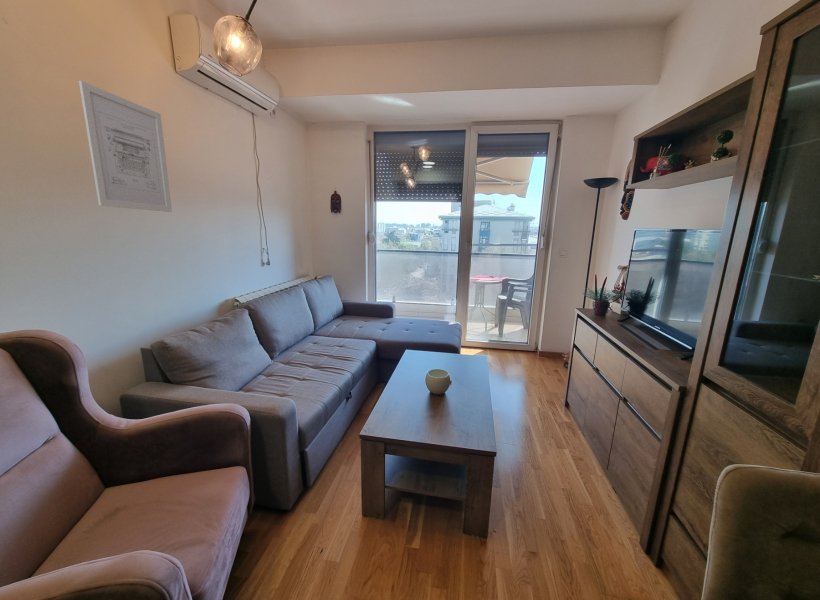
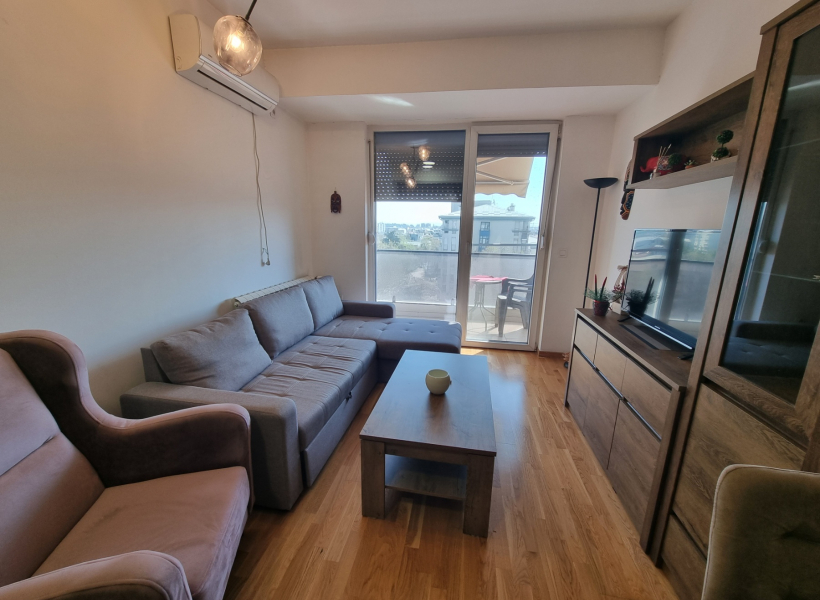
- wall art [78,80,173,213]
